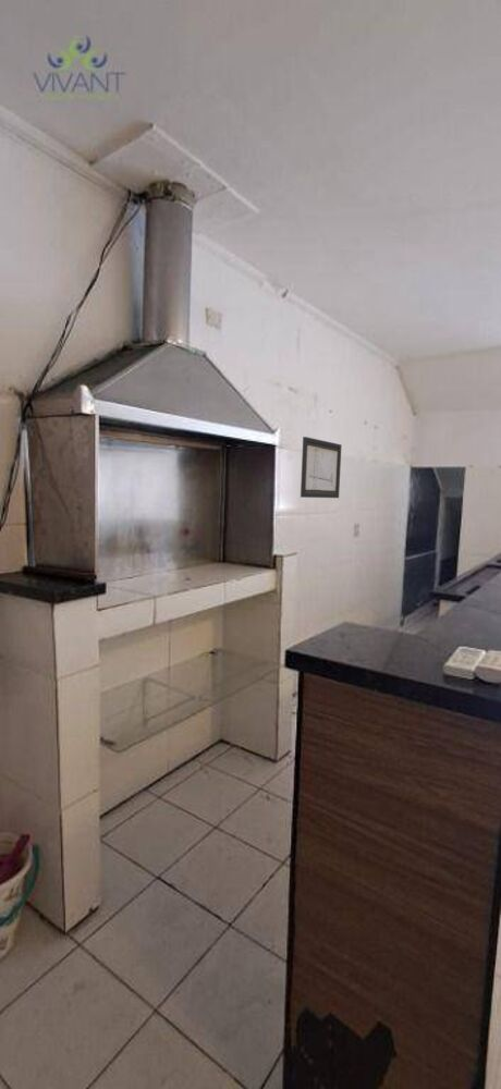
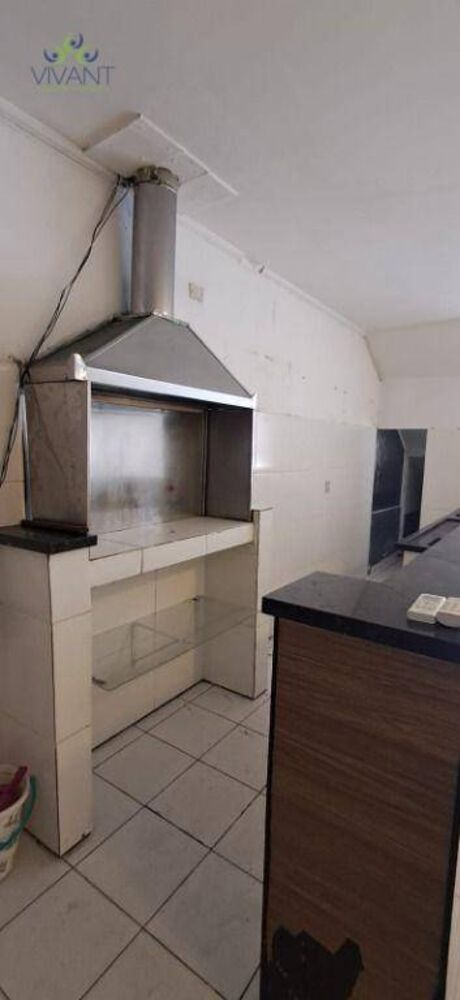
- wall art [300,436,343,499]
